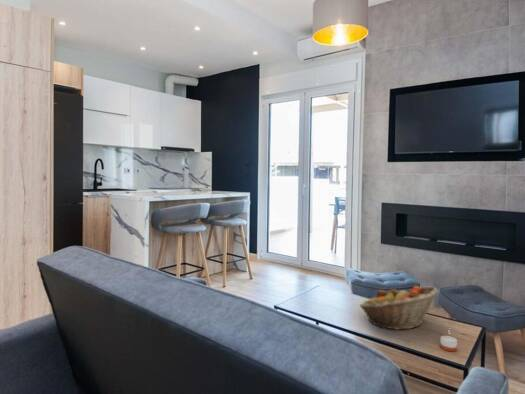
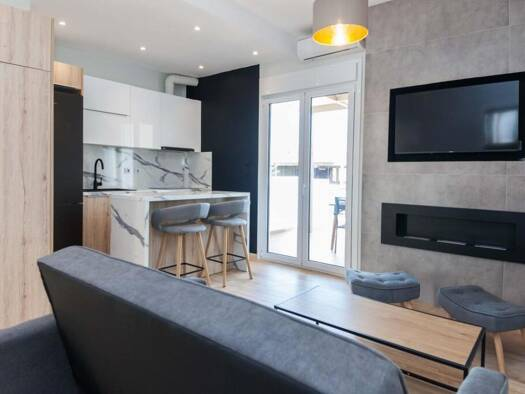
- candle [439,335,458,353]
- fruit basket [359,285,439,331]
